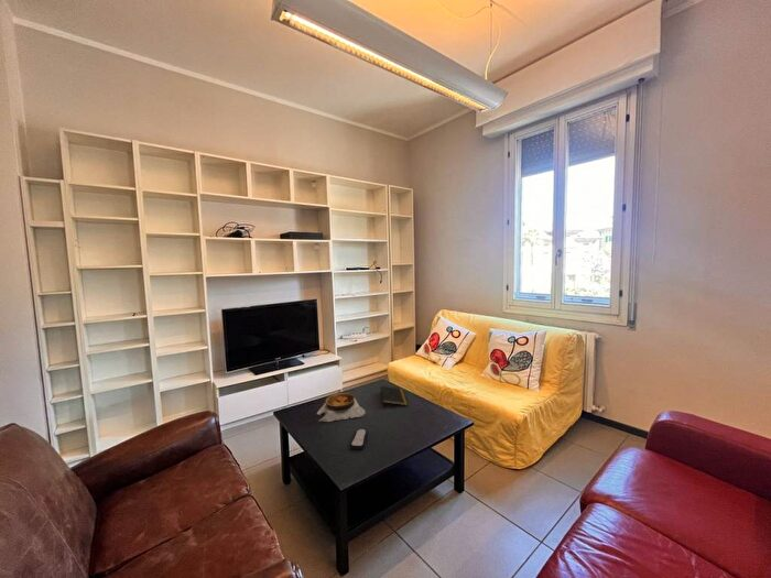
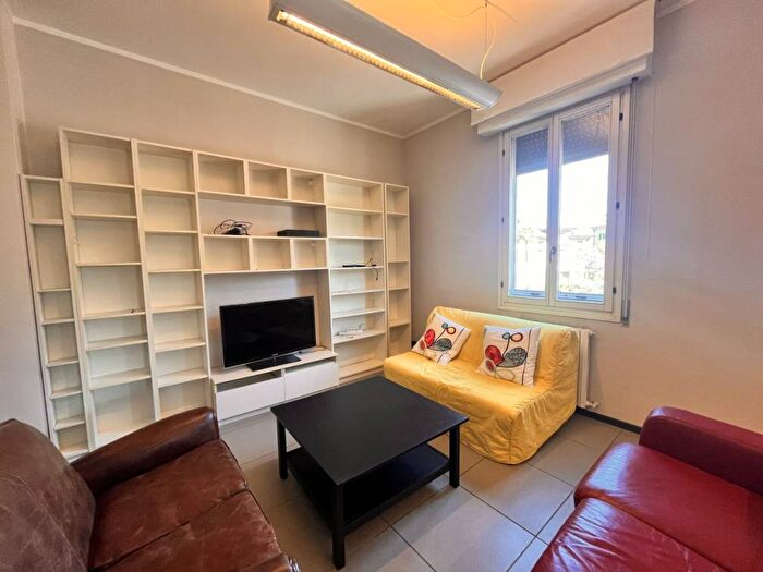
- remote control [349,428,369,450]
- bowl [316,392,367,423]
- notepad [379,385,410,408]
